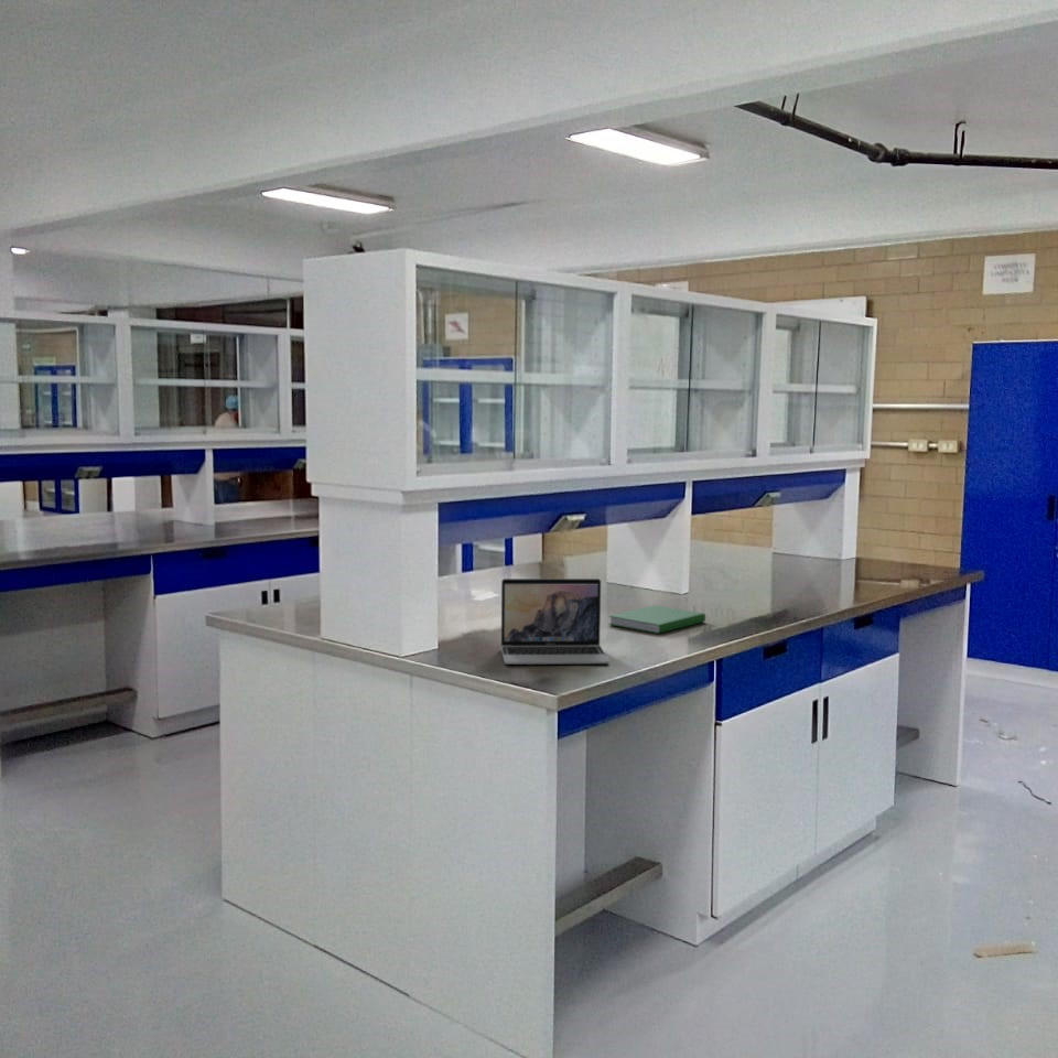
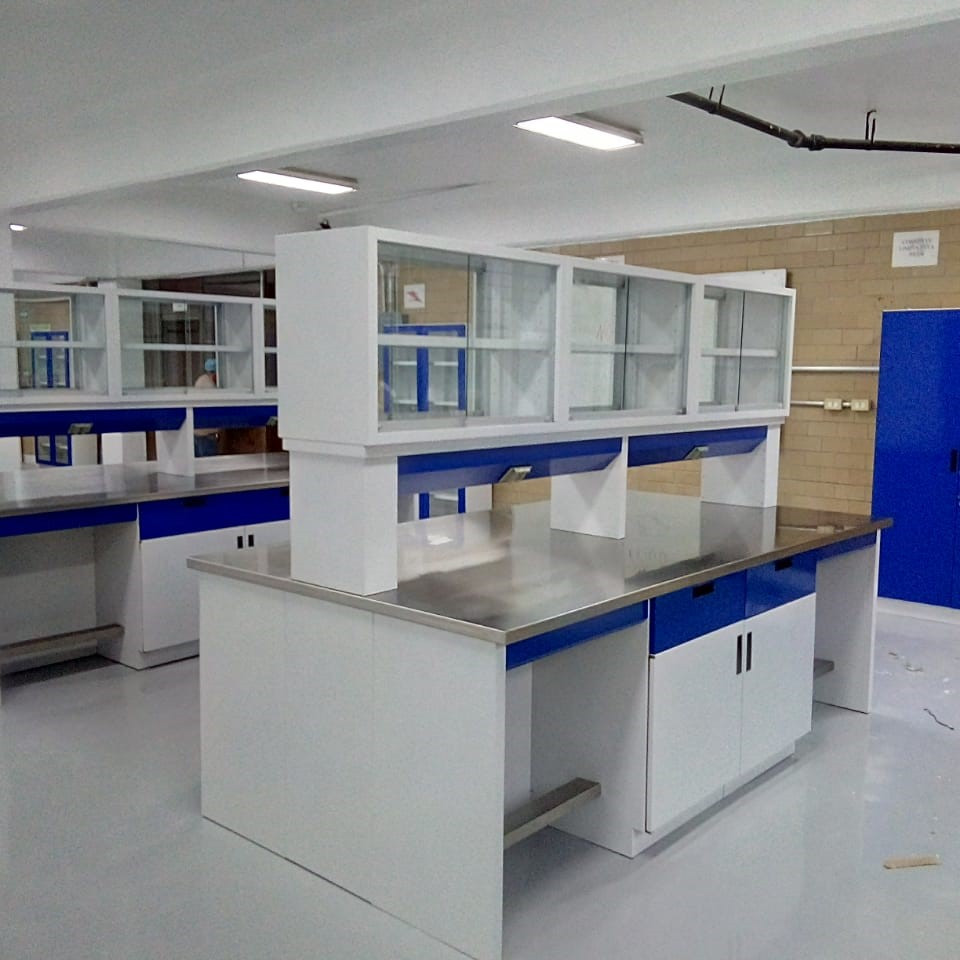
- laptop [500,577,611,666]
- hardcover book [607,604,706,635]
